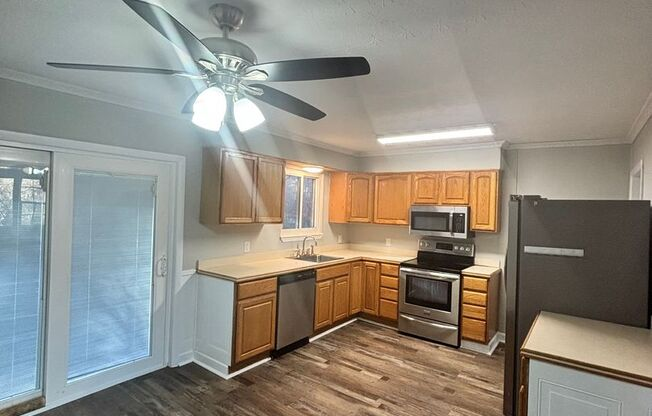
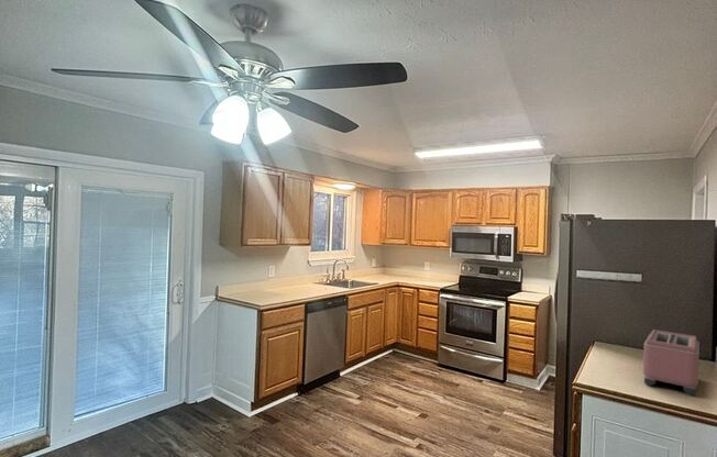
+ toaster [642,328,701,397]
